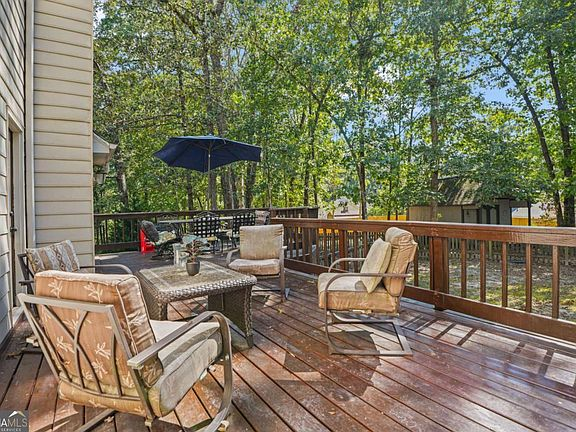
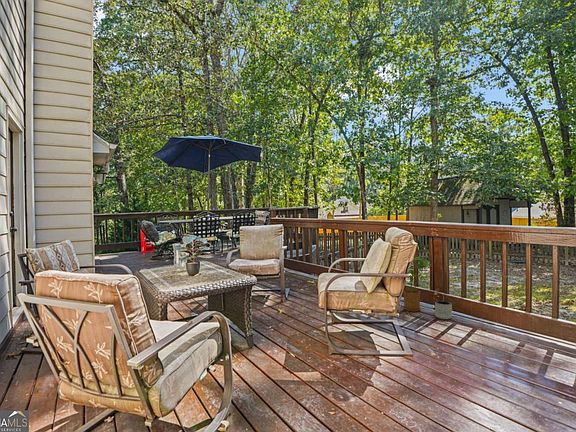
+ planter [434,300,453,320]
+ house plant [402,256,432,313]
